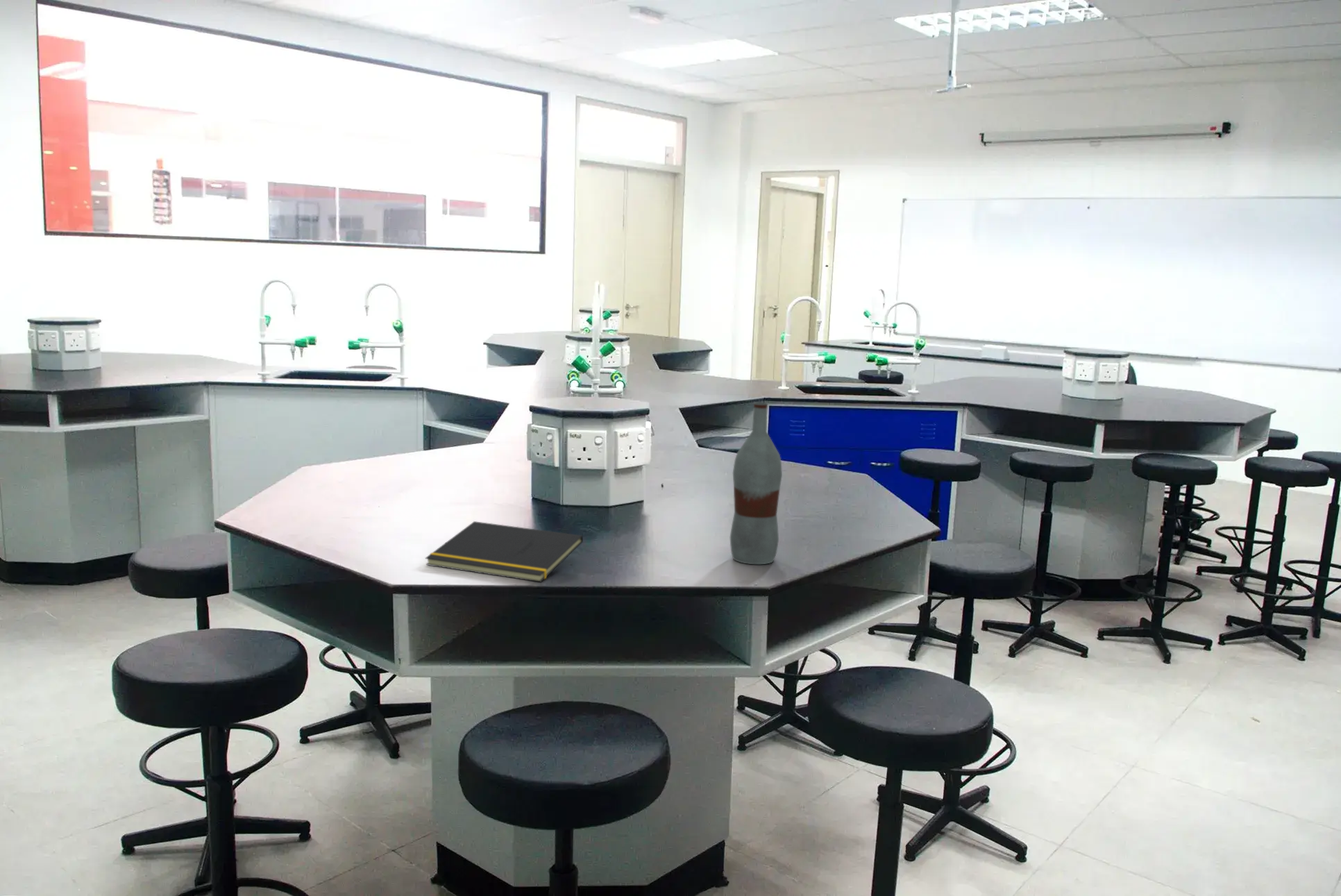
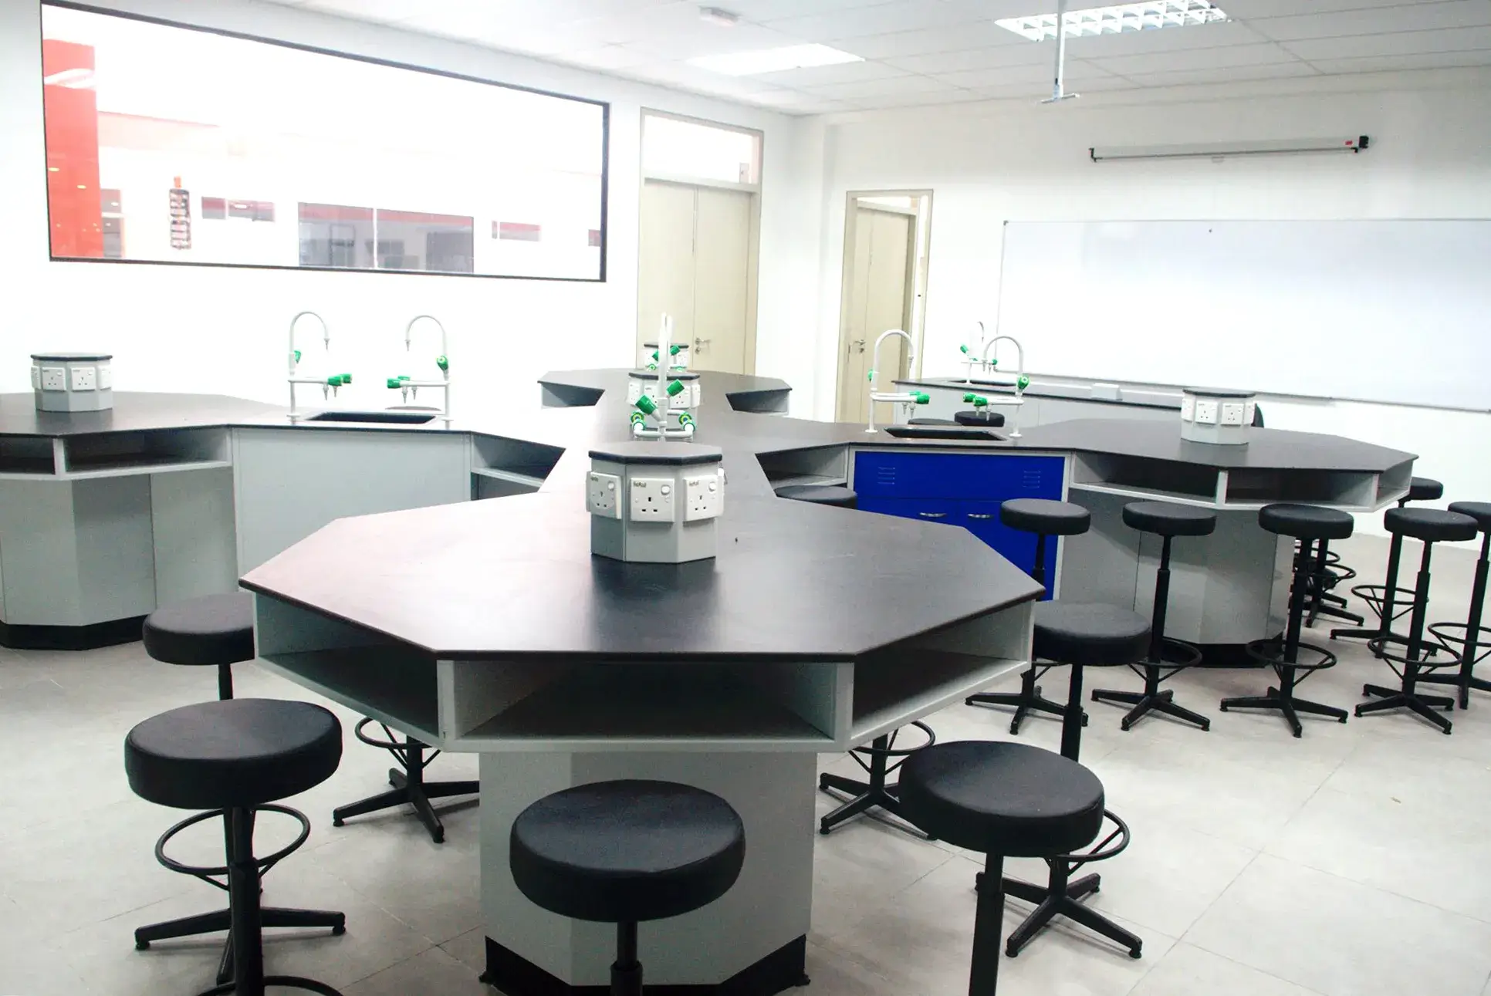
- notepad [425,521,584,583]
- bottle [729,401,783,565]
